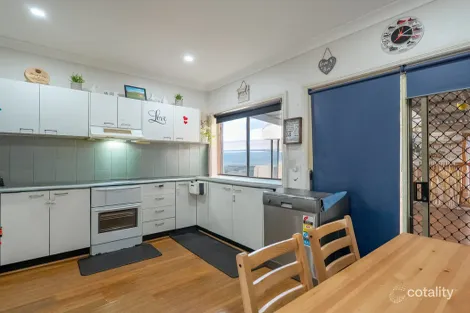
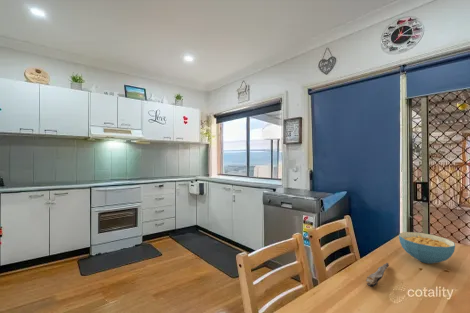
+ cereal bowl [398,231,456,265]
+ spoon [365,262,390,288]
